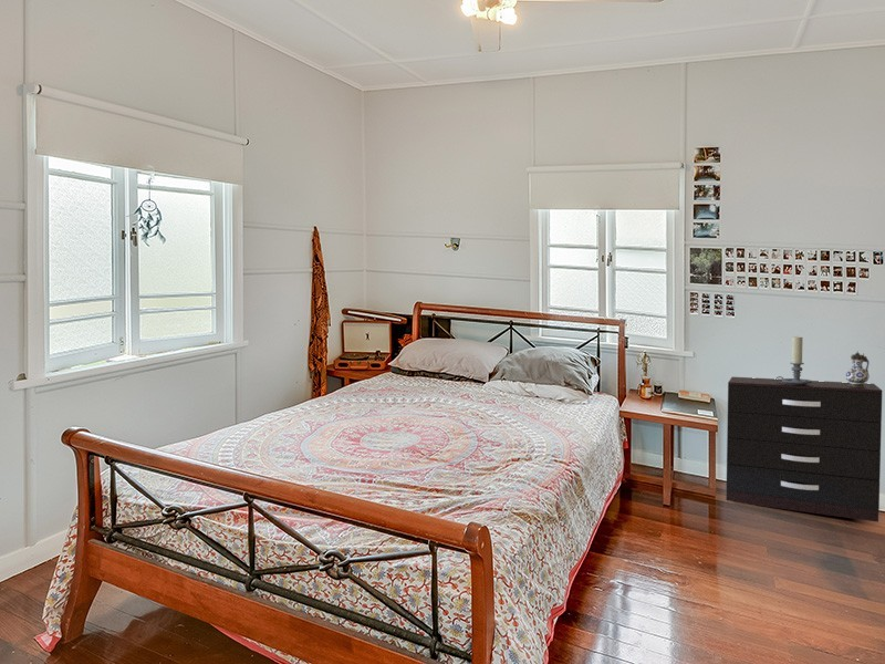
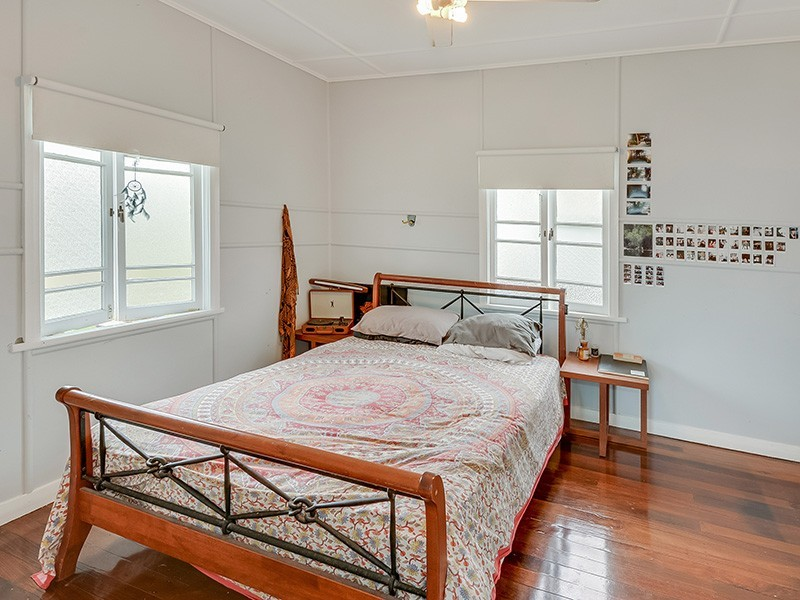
- candle holder [775,335,813,385]
- lidded jug [844,350,871,387]
- dresser [726,376,883,523]
